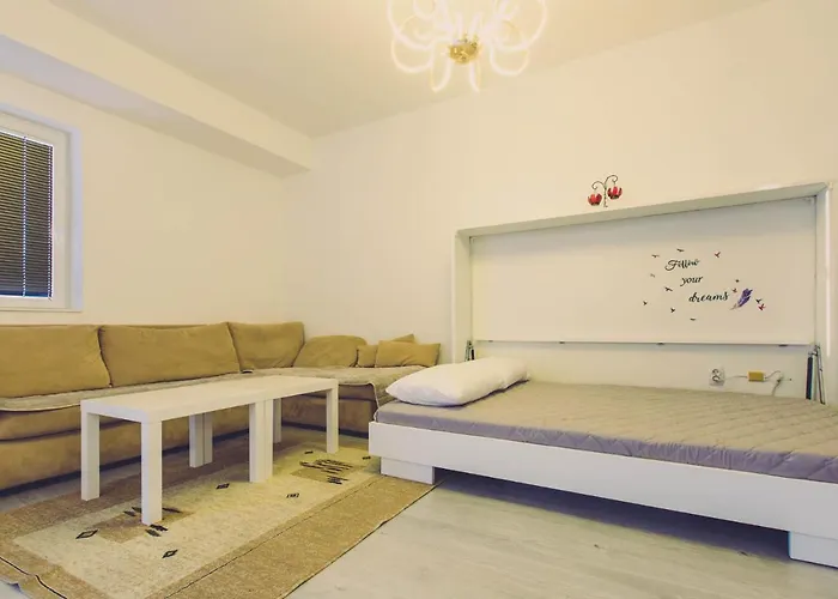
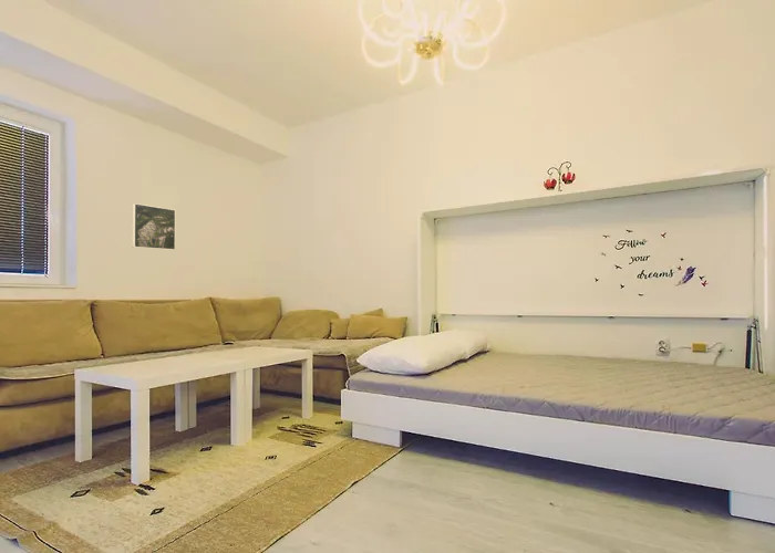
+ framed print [131,202,176,251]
